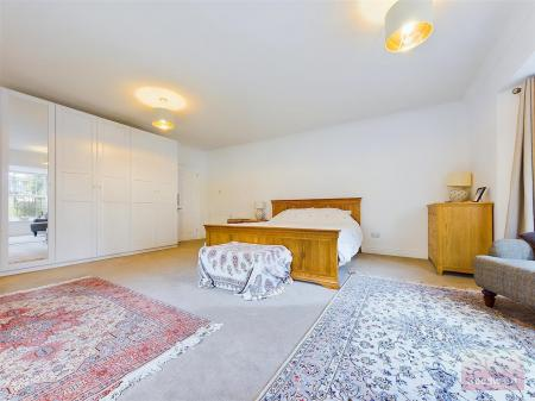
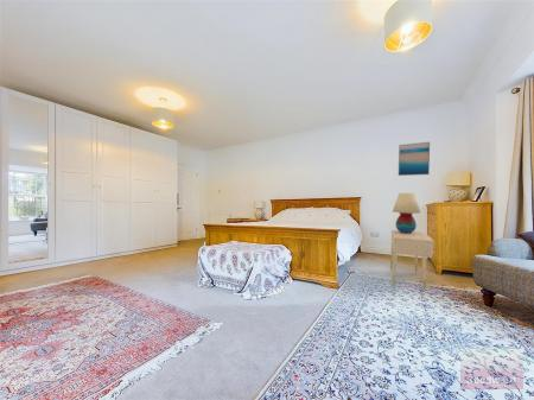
+ table lamp [392,192,421,234]
+ nightstand [389,229,434,293]
+ wall art [398,141,431,177]
